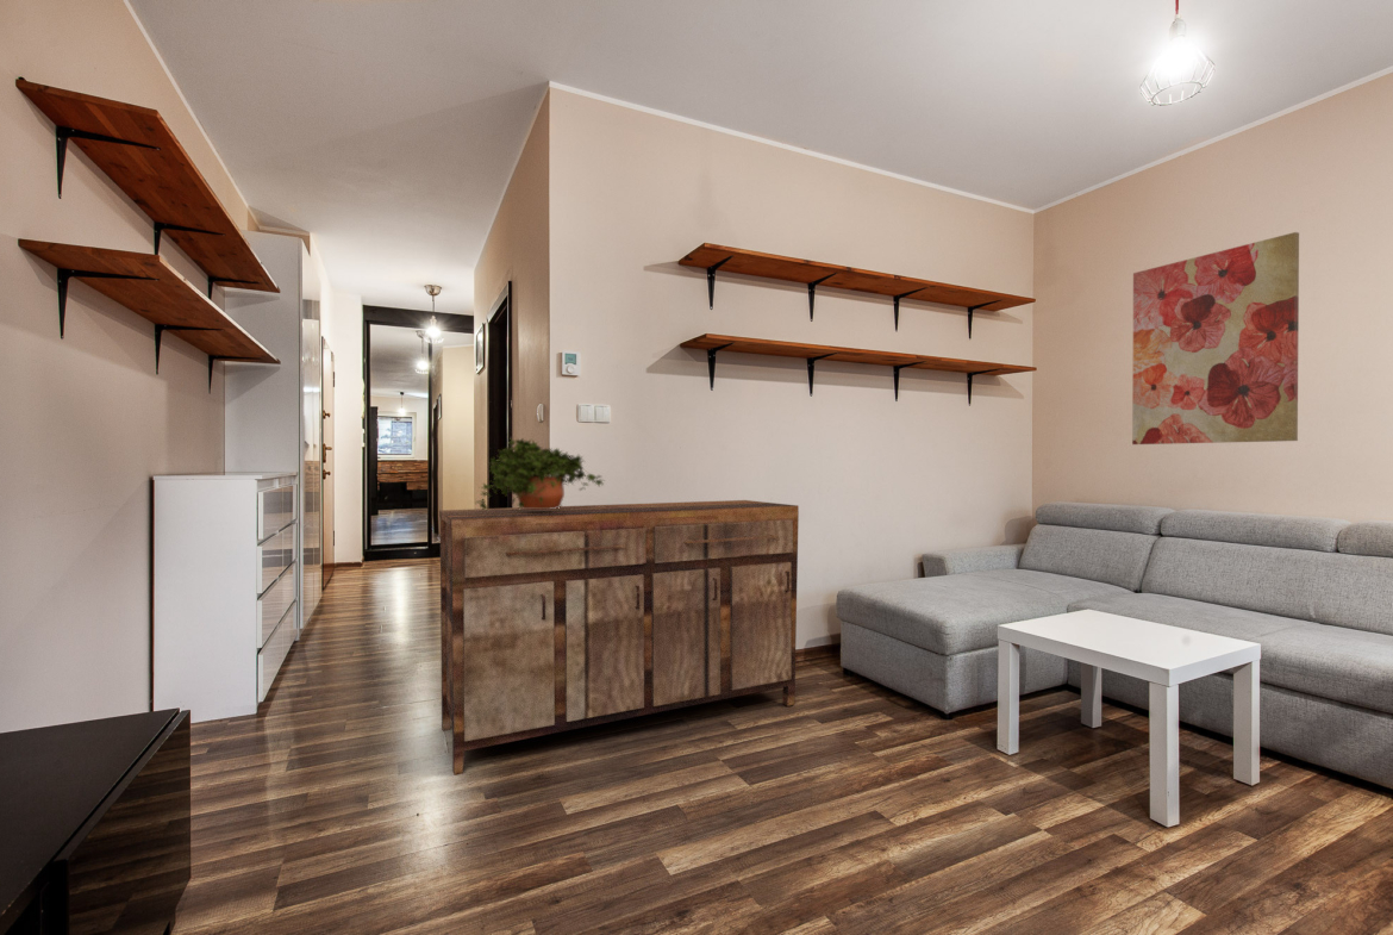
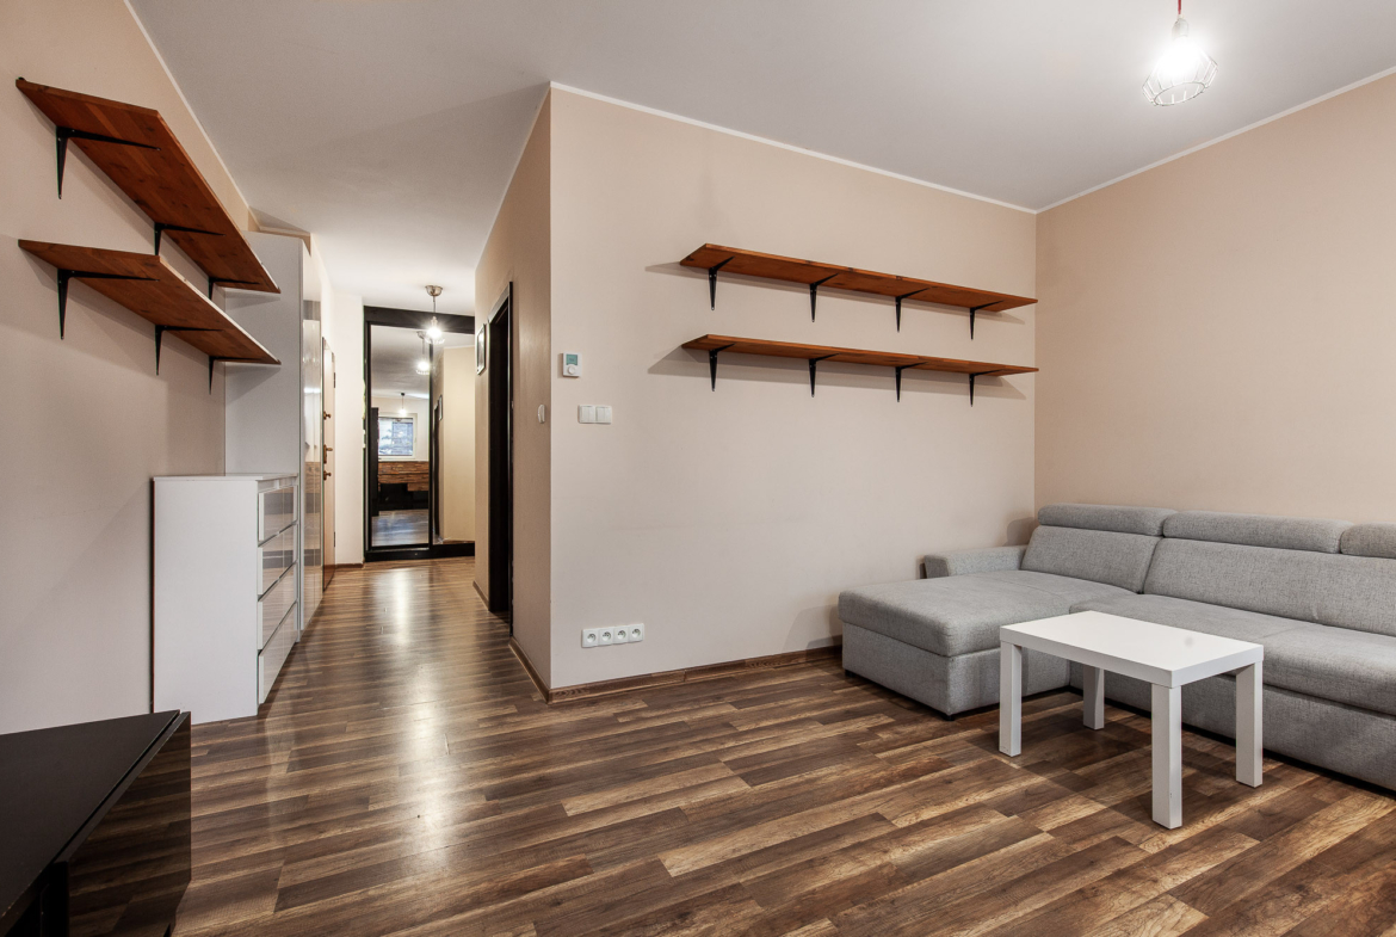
- potted plant [473,437,605,511]
- wall art [1131,231,1300,445]
- sideboard [438,499,800,777]
